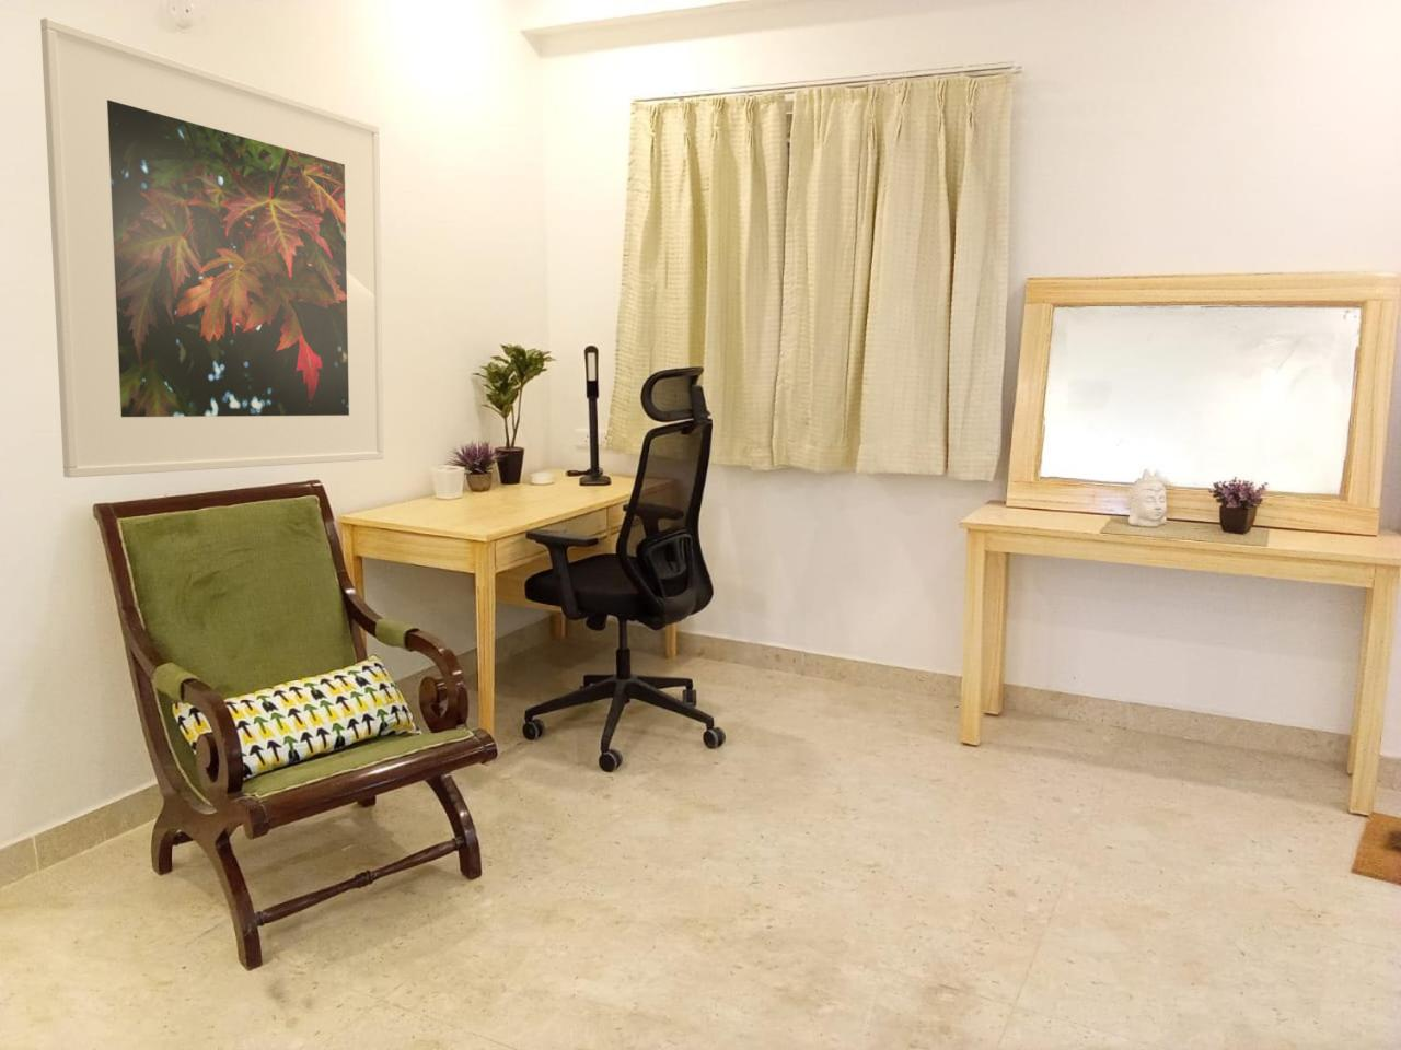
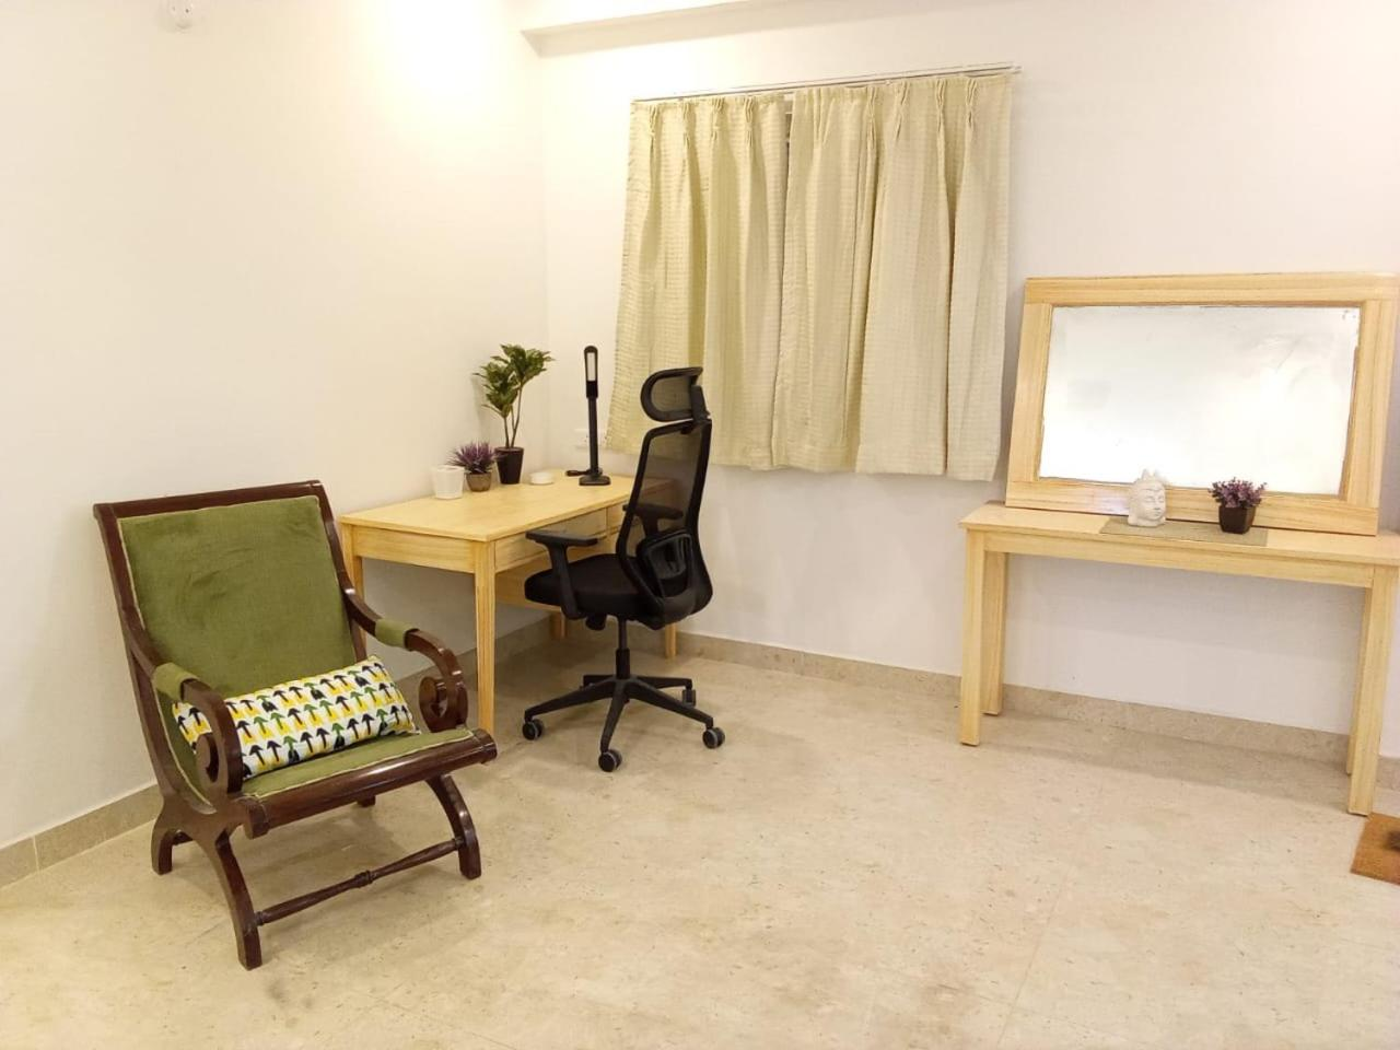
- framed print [40,17,384,479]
